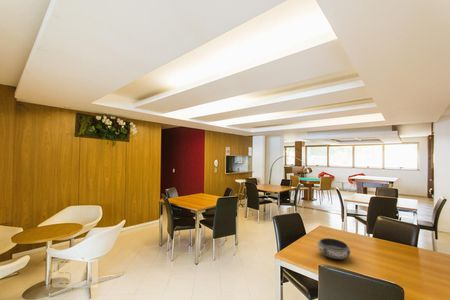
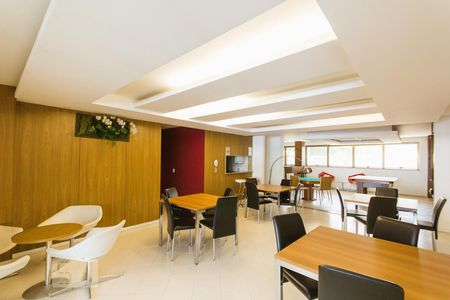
- bowl [316,237,352,260]
